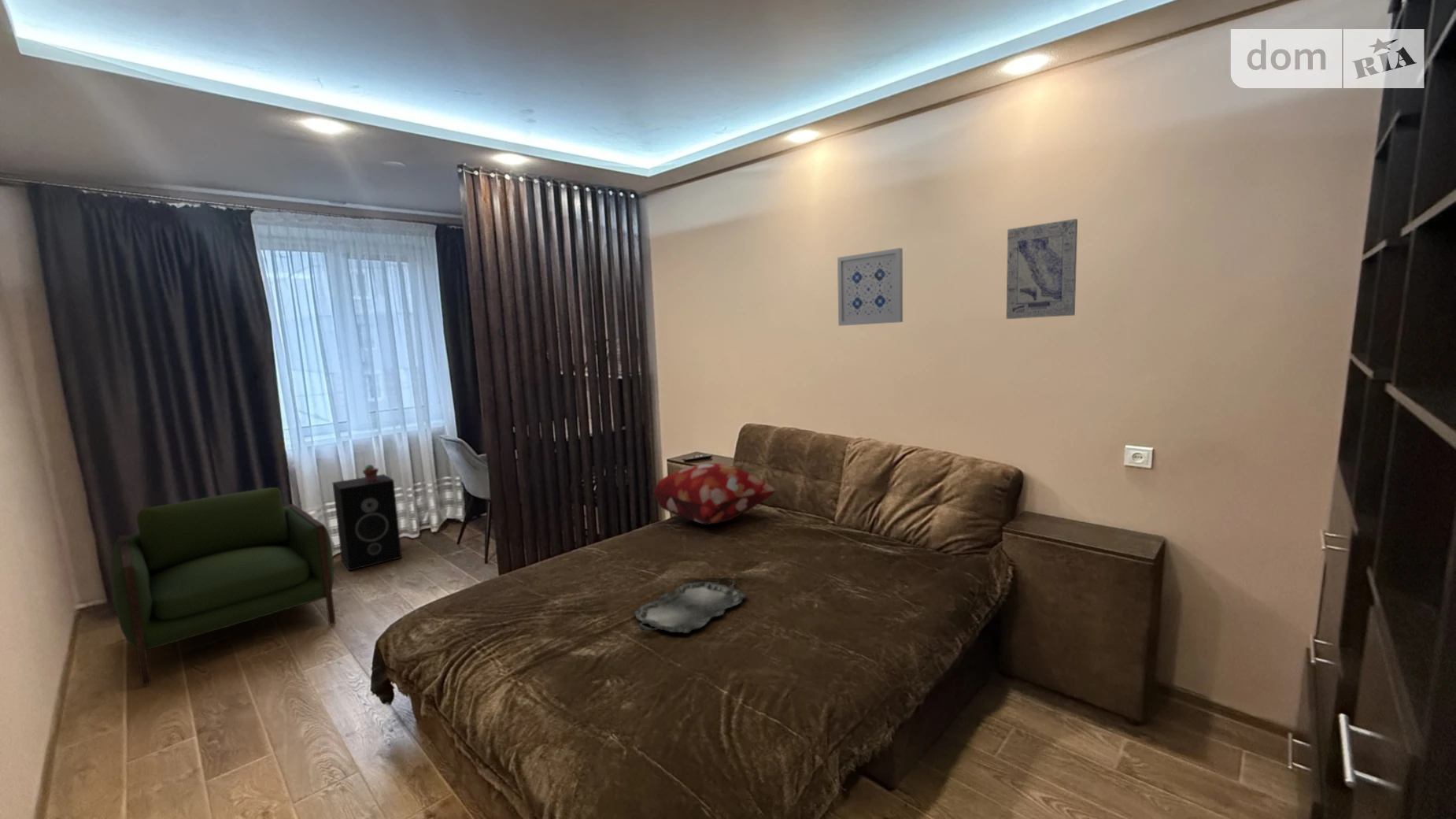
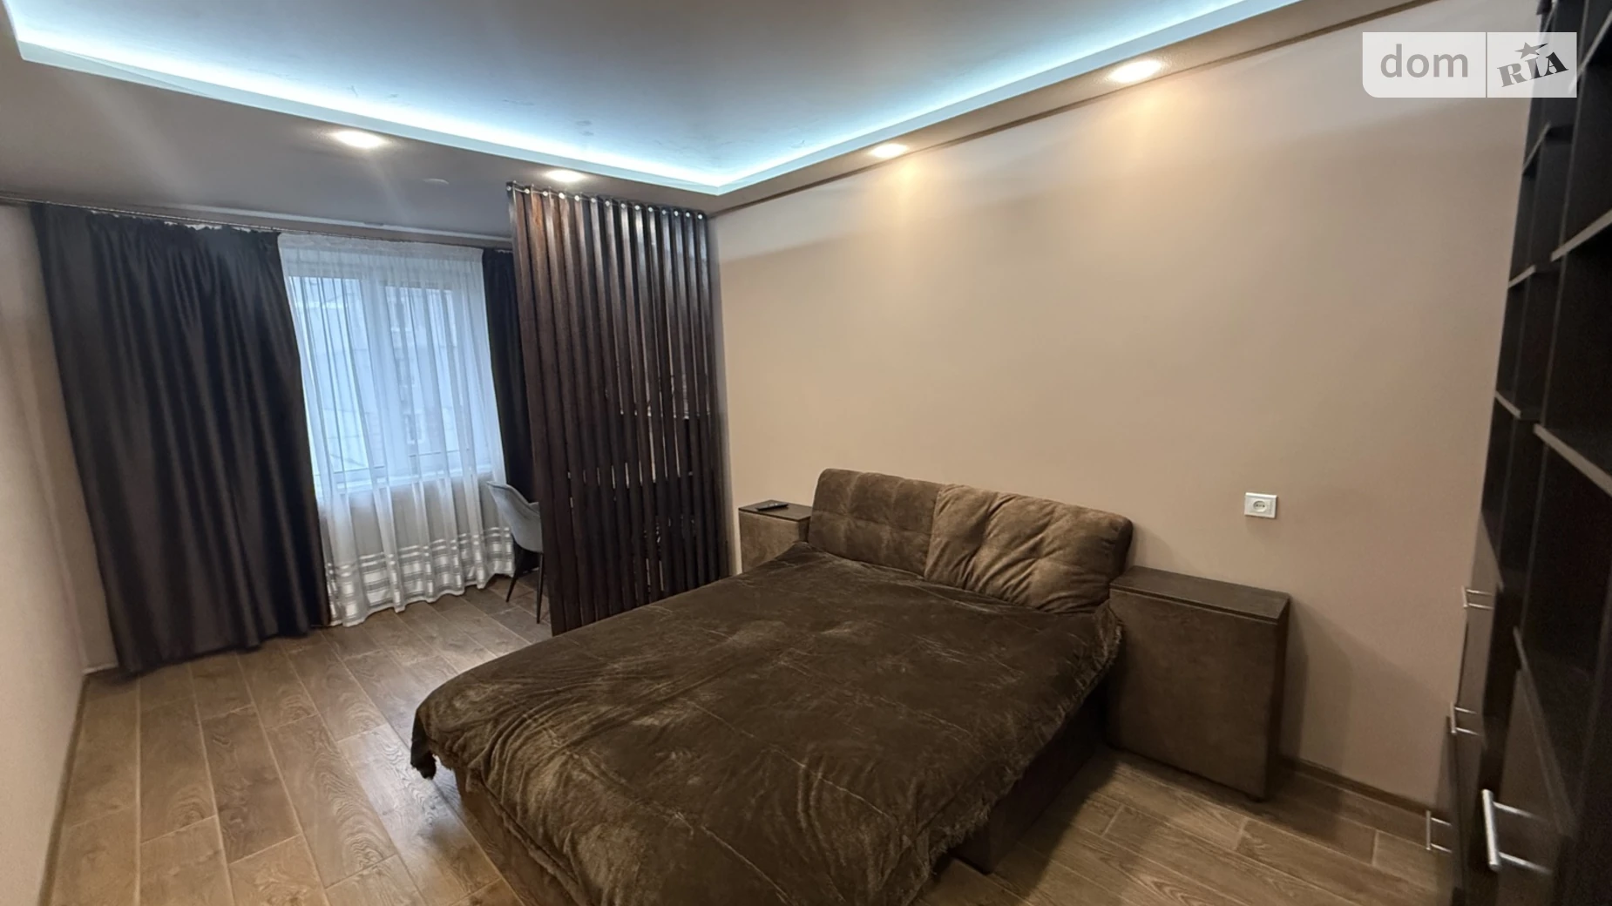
- wall art [1006,218,1078,320]
- serving tray [632,577,748,634]
- potted succulent [362,463,379,482]
- wall art [837,247,904,327]
- armchair [110,487,337,687]
- decorative pillow [652,462,777,524]
- speaker [331,473,402,572]
